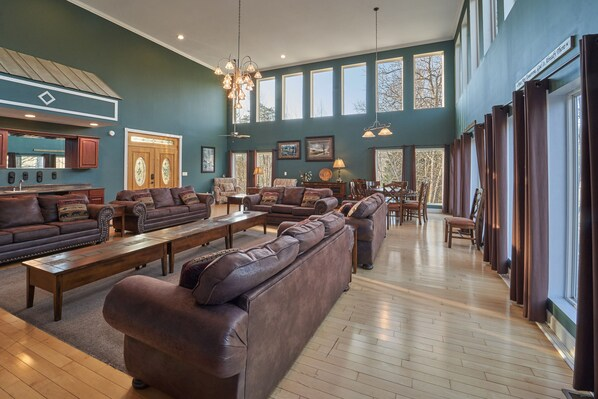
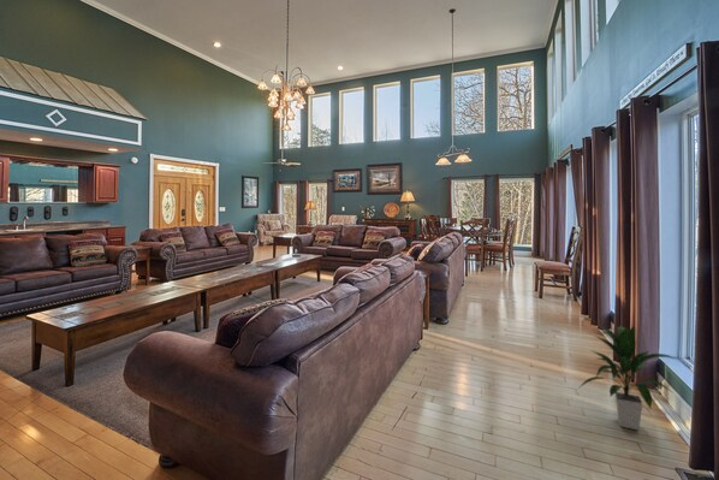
+ indoor plant [577,324,679,431]
